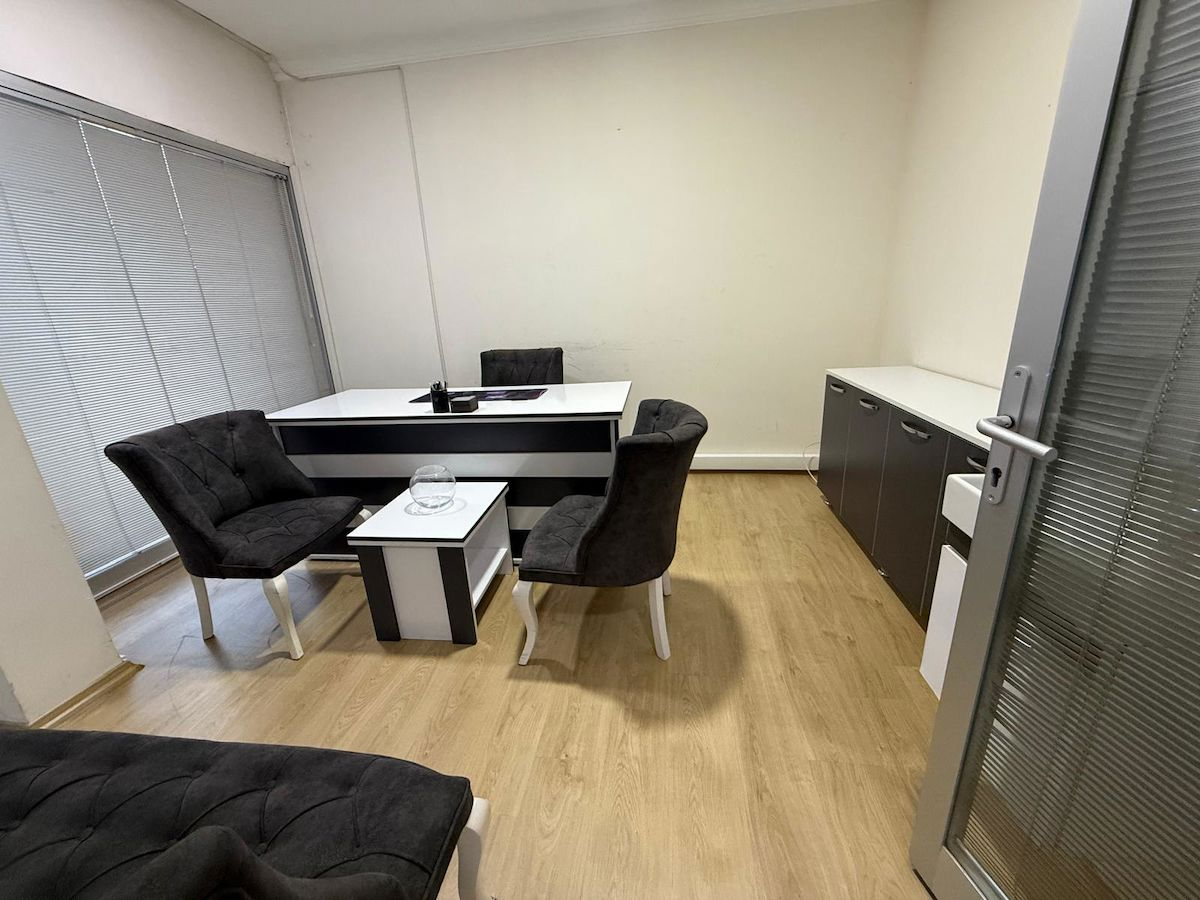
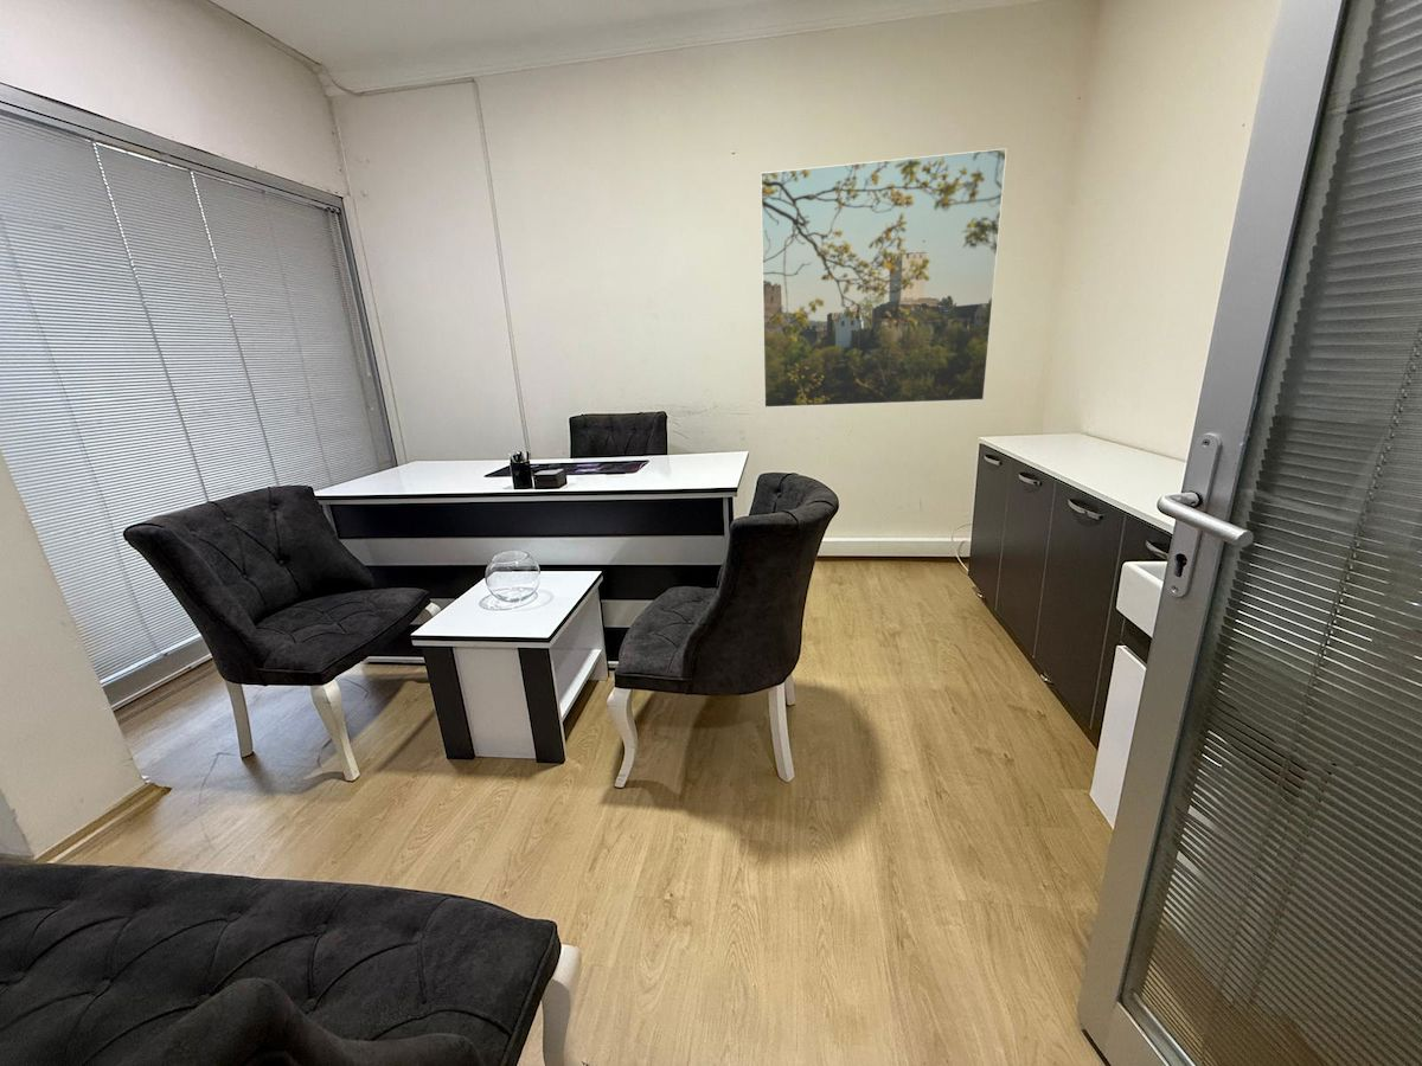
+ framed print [760,147,1008,409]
